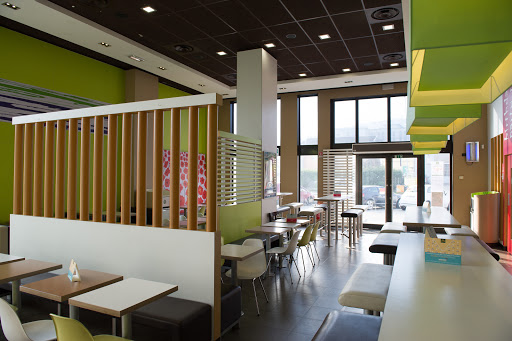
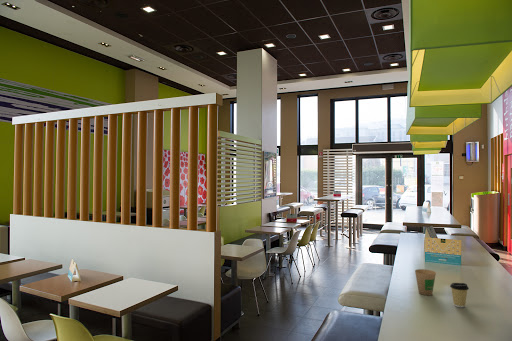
+ coffee cup [449,282,470,308]
+ paper cup [414,268,437,296]
